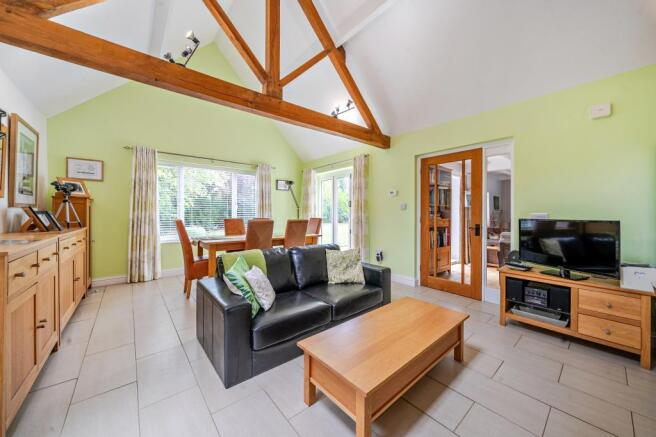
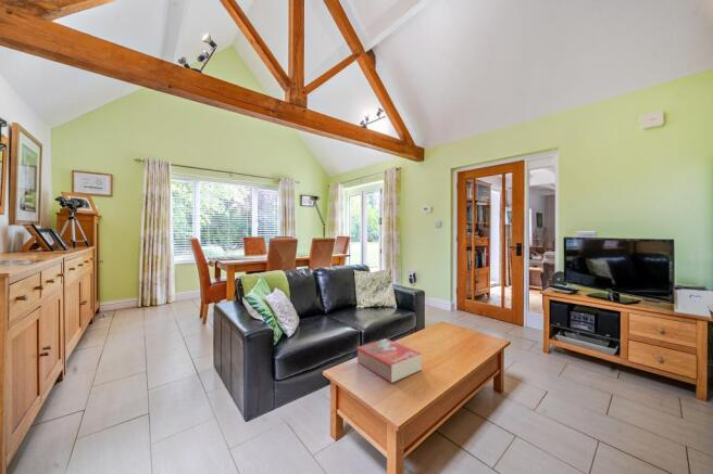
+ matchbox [356,337,423,384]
